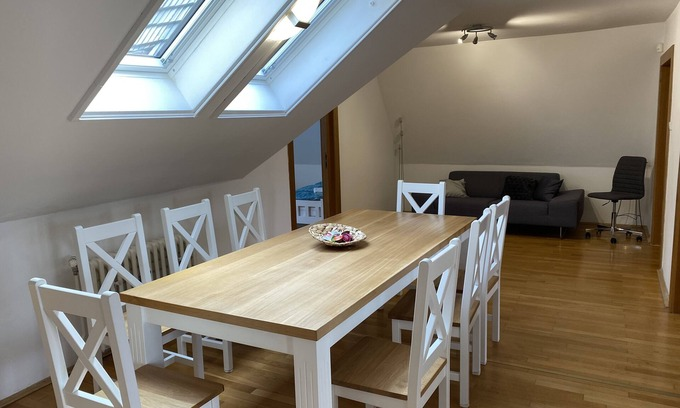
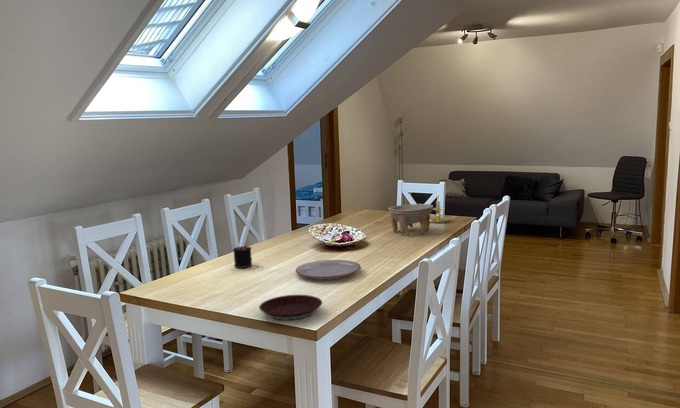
+ candle [232,243,253,269]
+ candle holder [430,194,453,224]
+ plate [295,259,362,280]
+ plate [258,294,323,321]
+ bowl [387,203,434,236]
